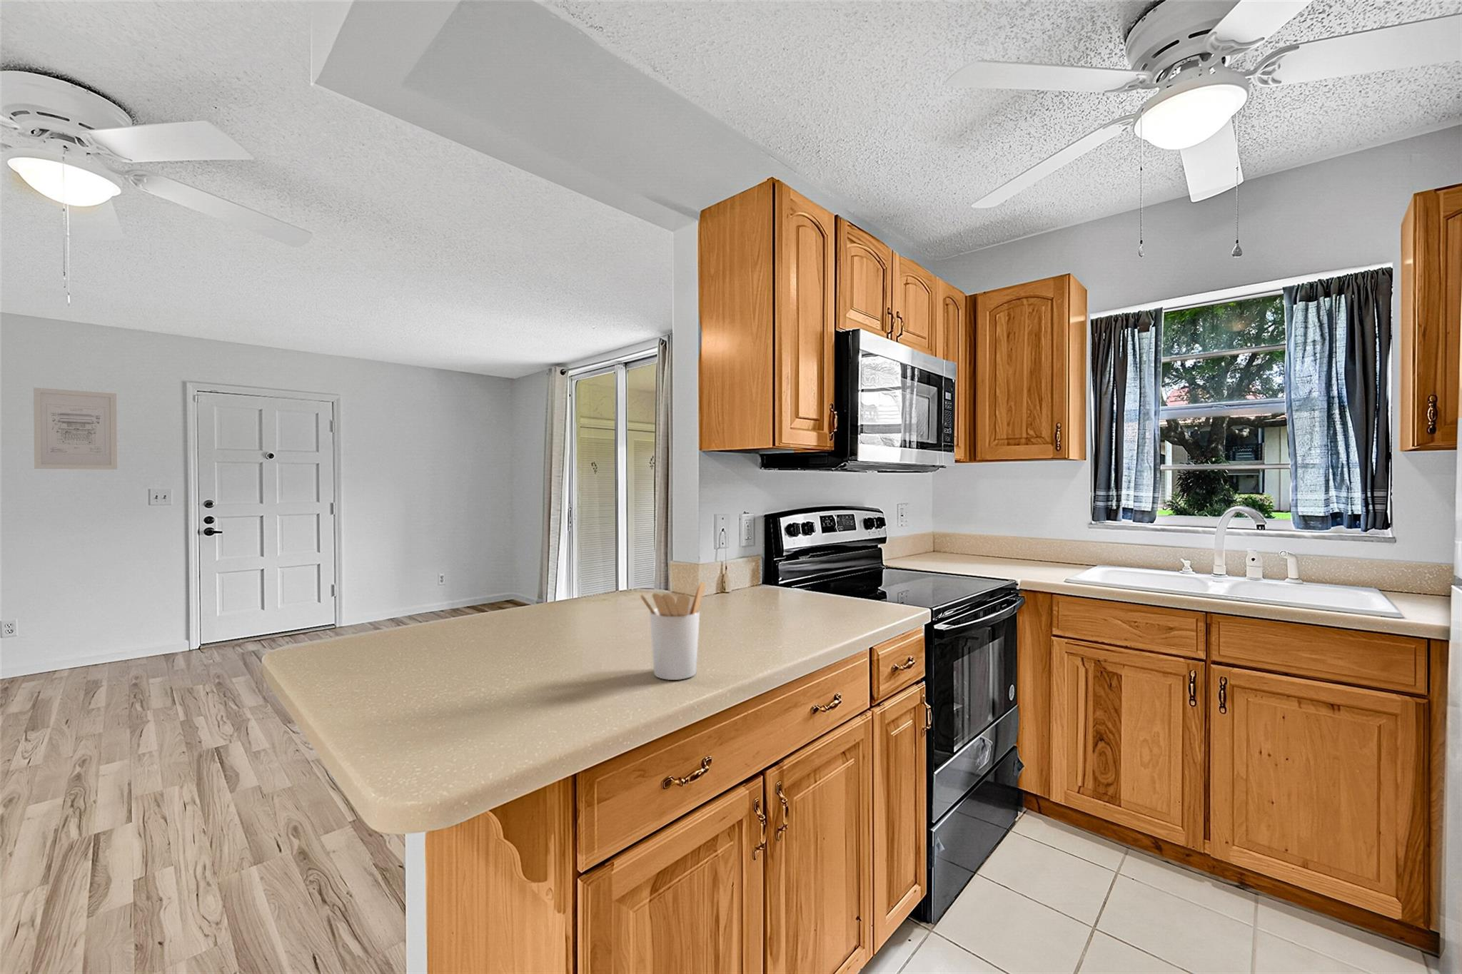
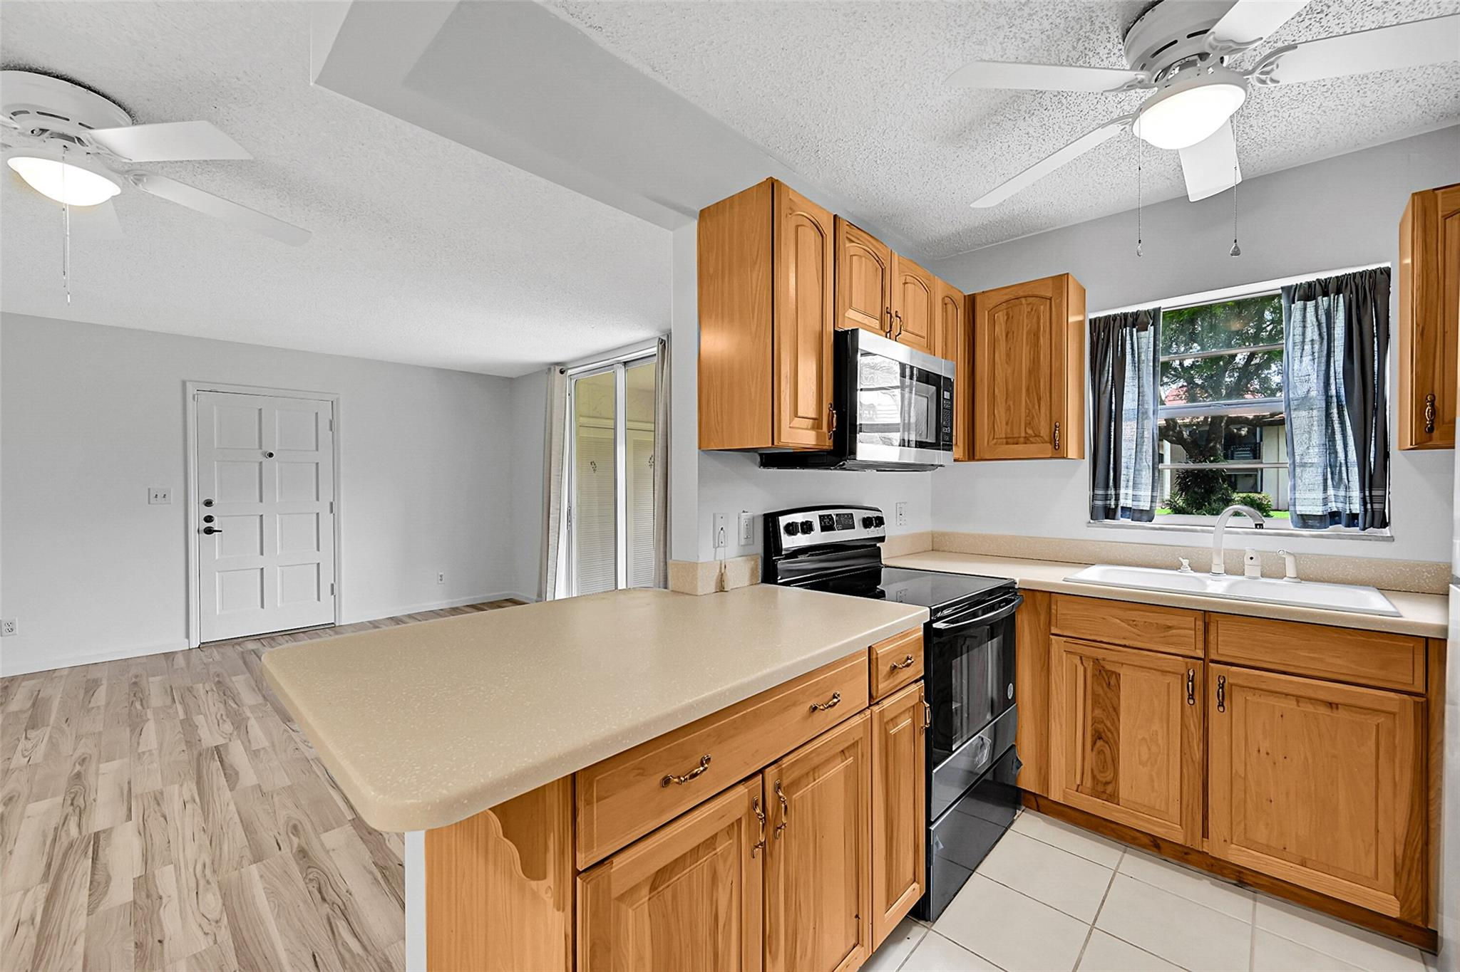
- utensil holder [639,580,707,680]
- wall art [33,387,117,471]
